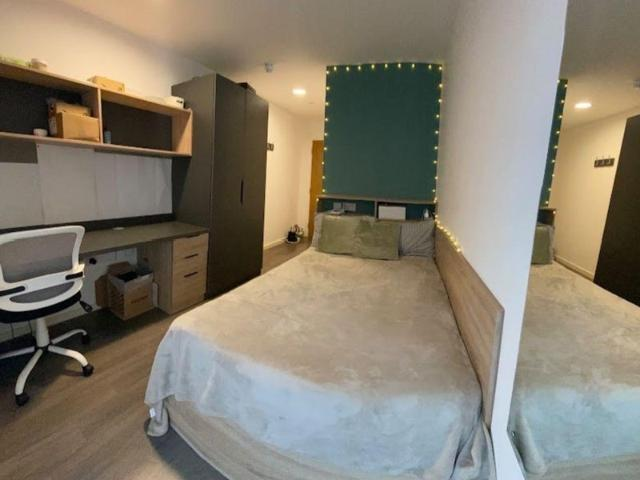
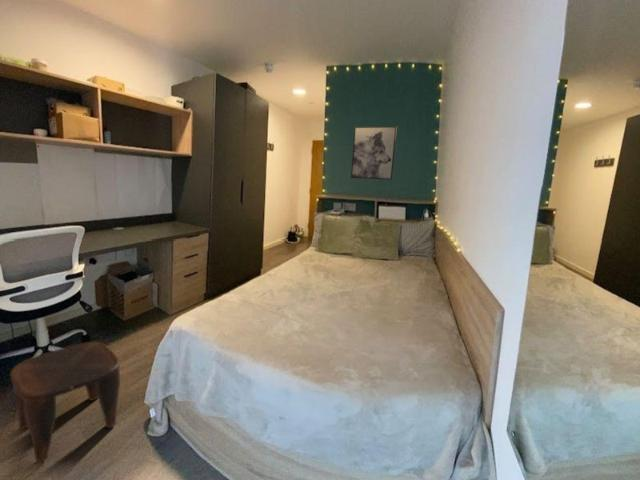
+ stool [9,341,121,463]
+ wall art [350,125,398,181]
